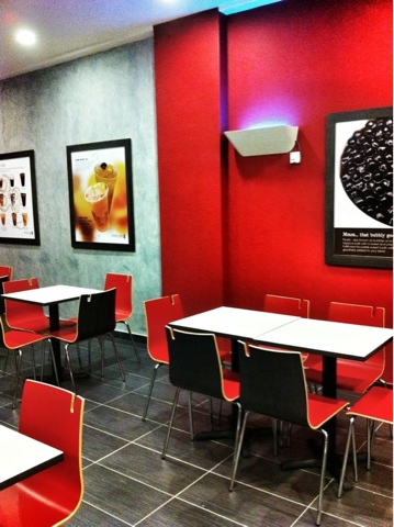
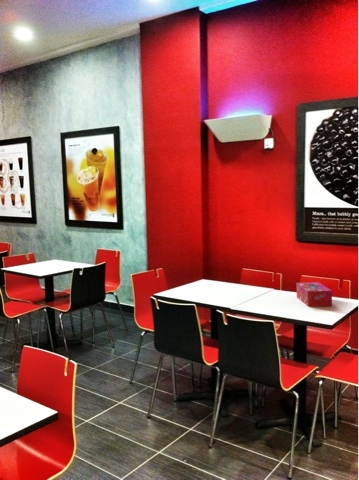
+ tissue box [296,281,333,308]
